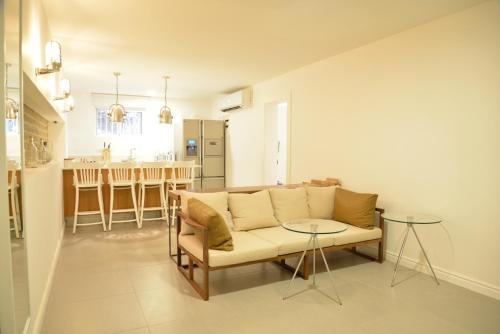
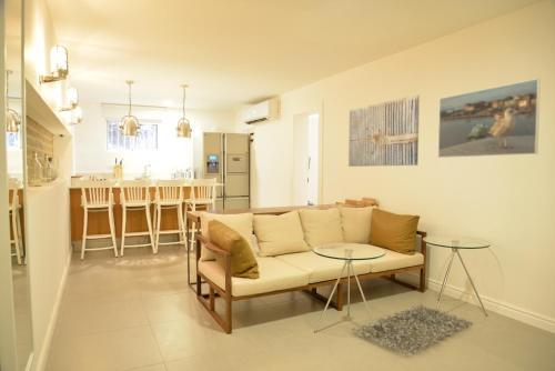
+ wall art [347,93,421,168]
+ rug [350,302,474,358]
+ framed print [437,78,542,159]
